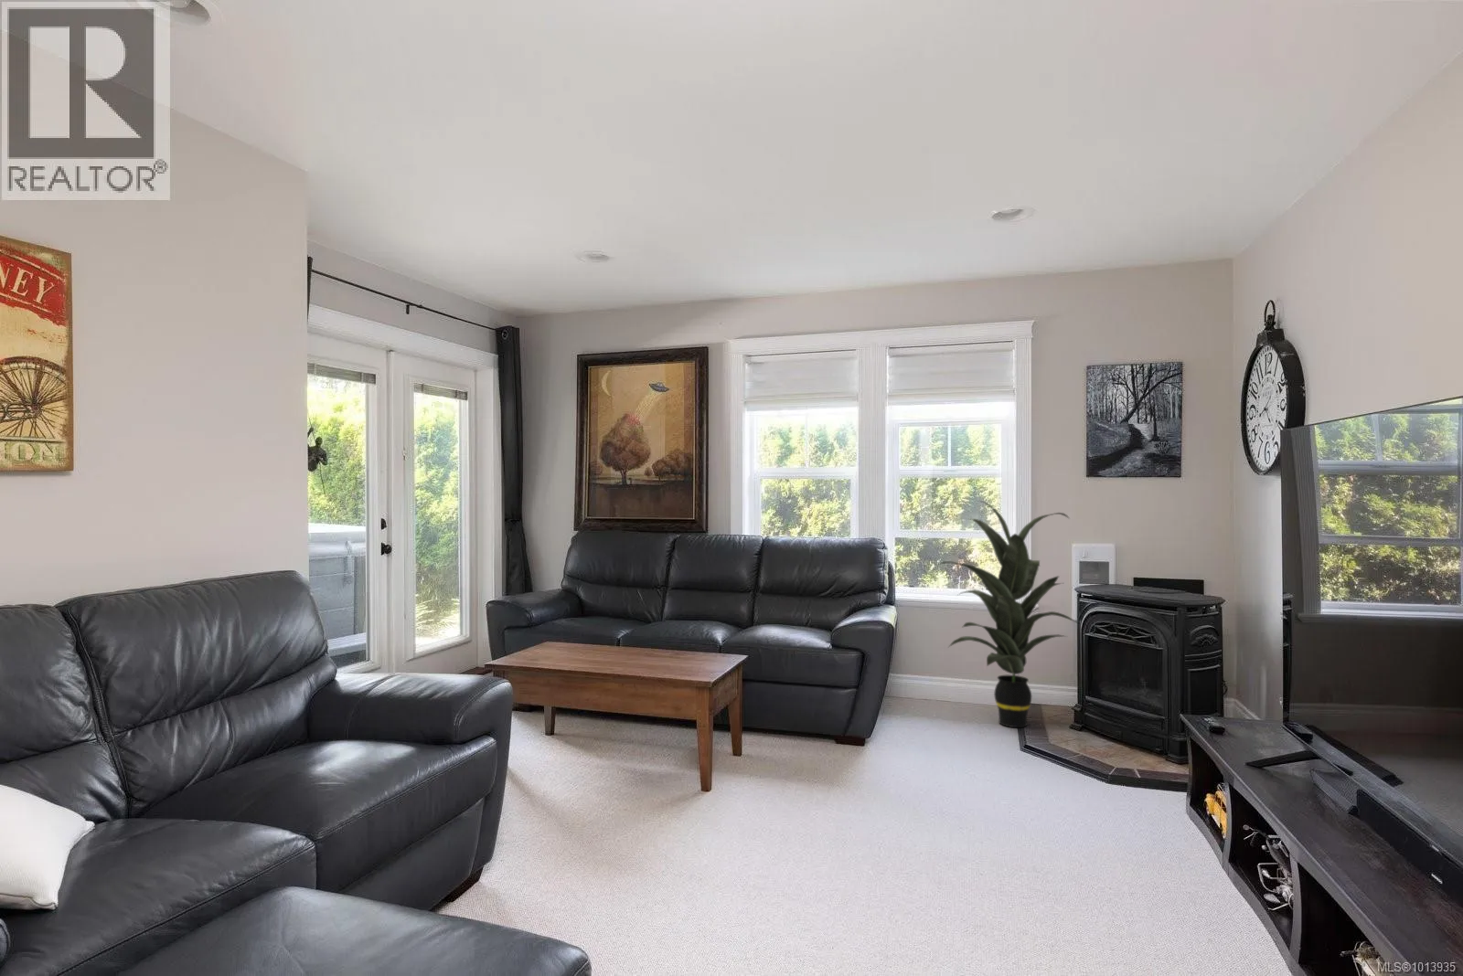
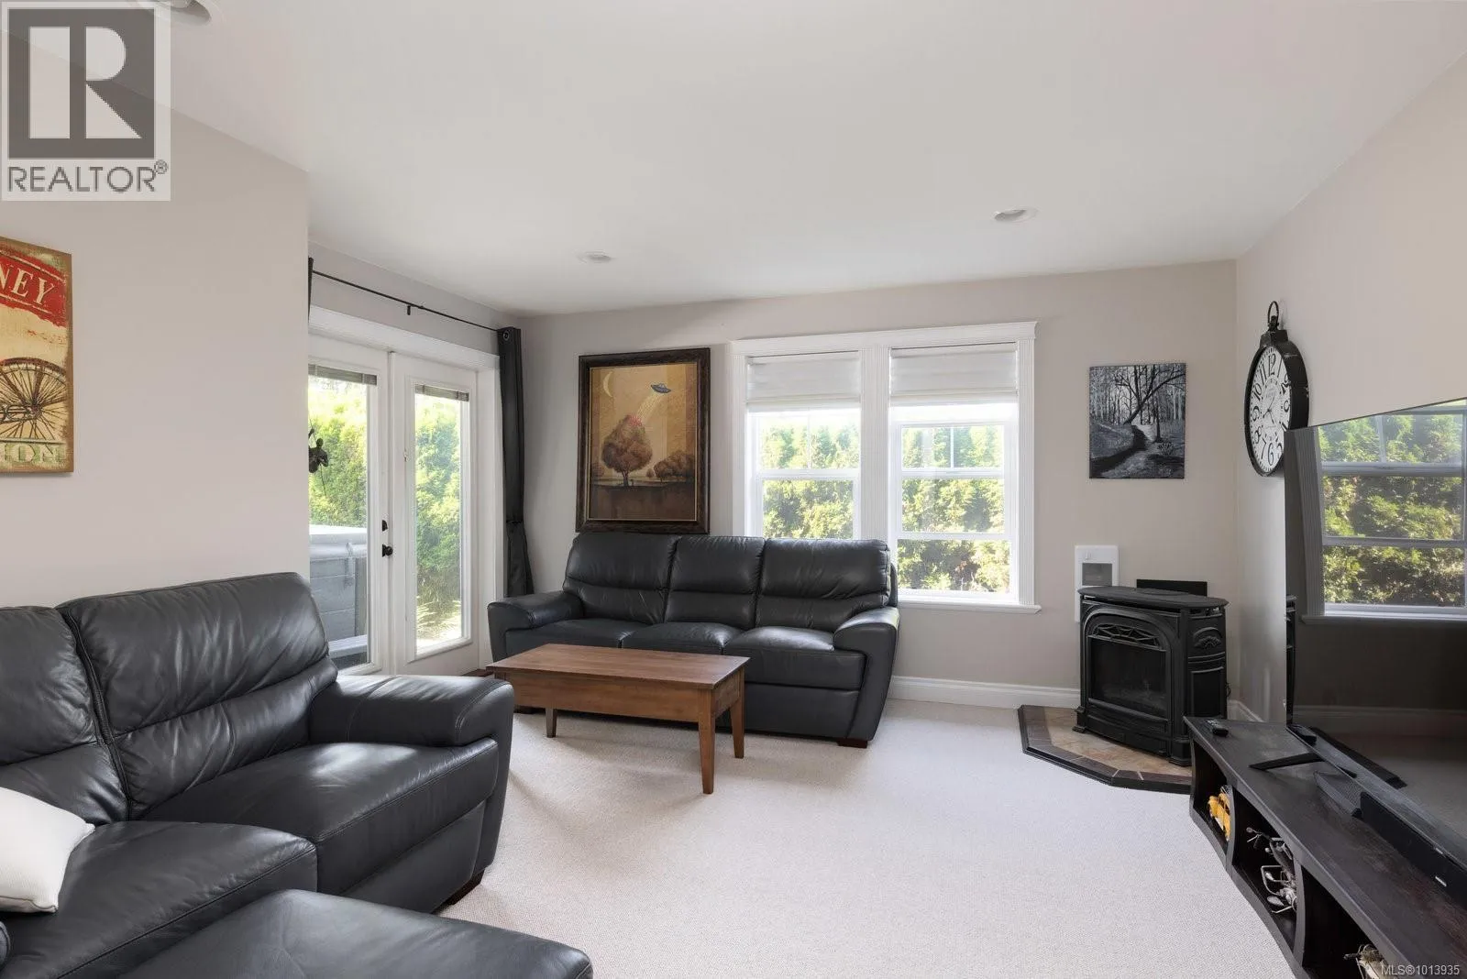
- indoor plant [936,500,1078,729]
